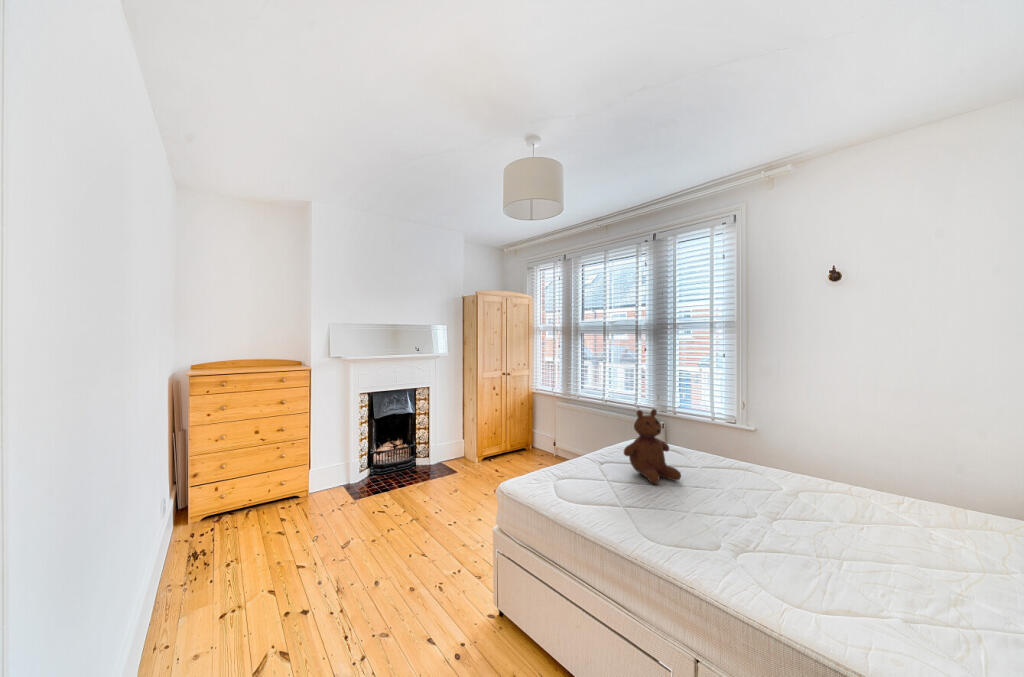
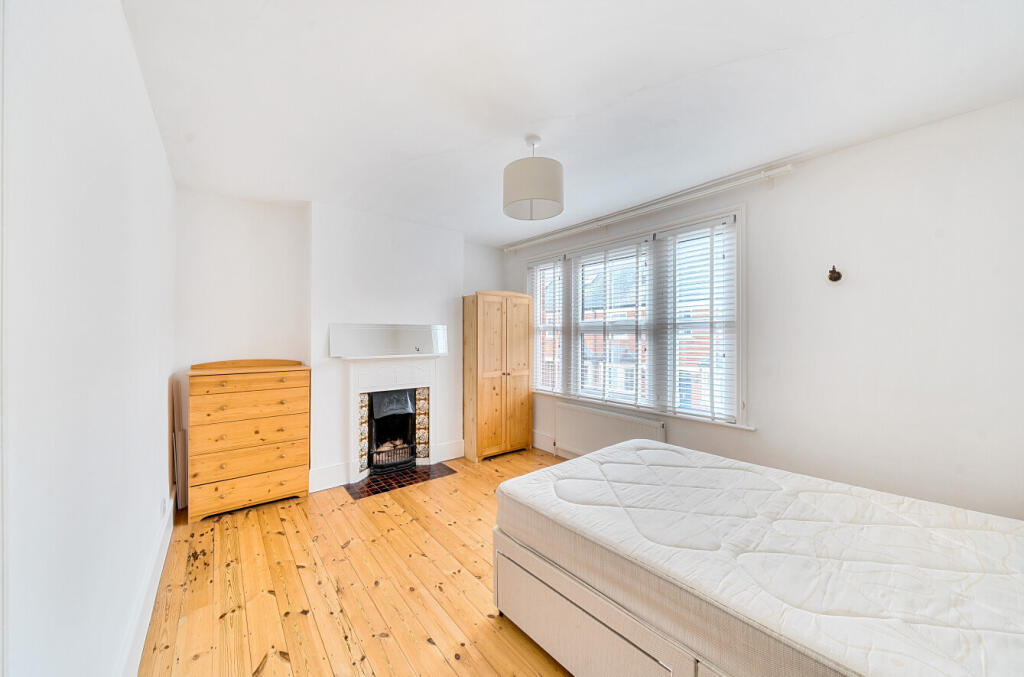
- teddy bear [623,408,682,485]
